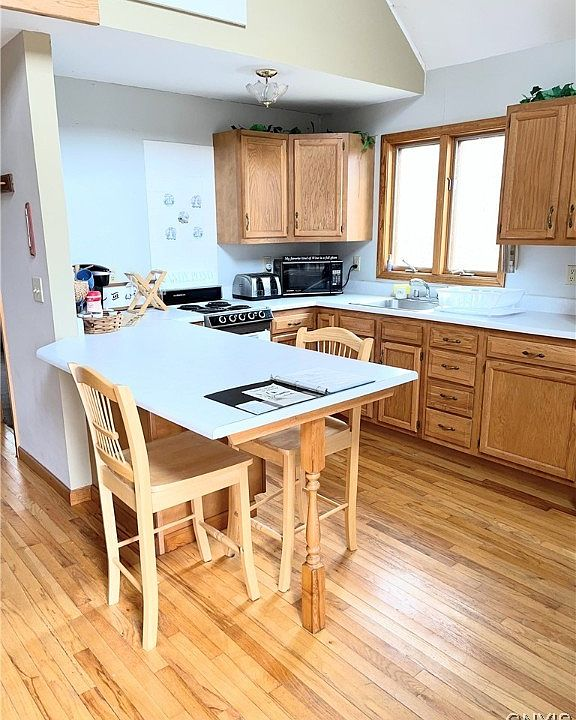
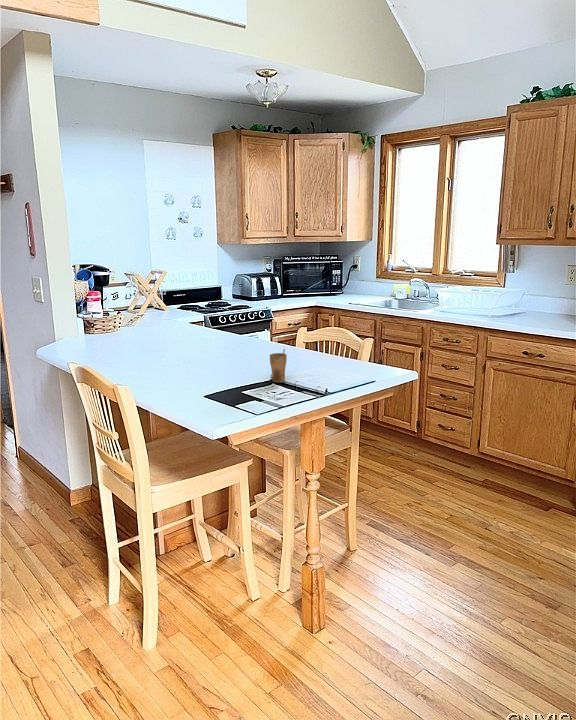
+ cup [269,348,288,384]
